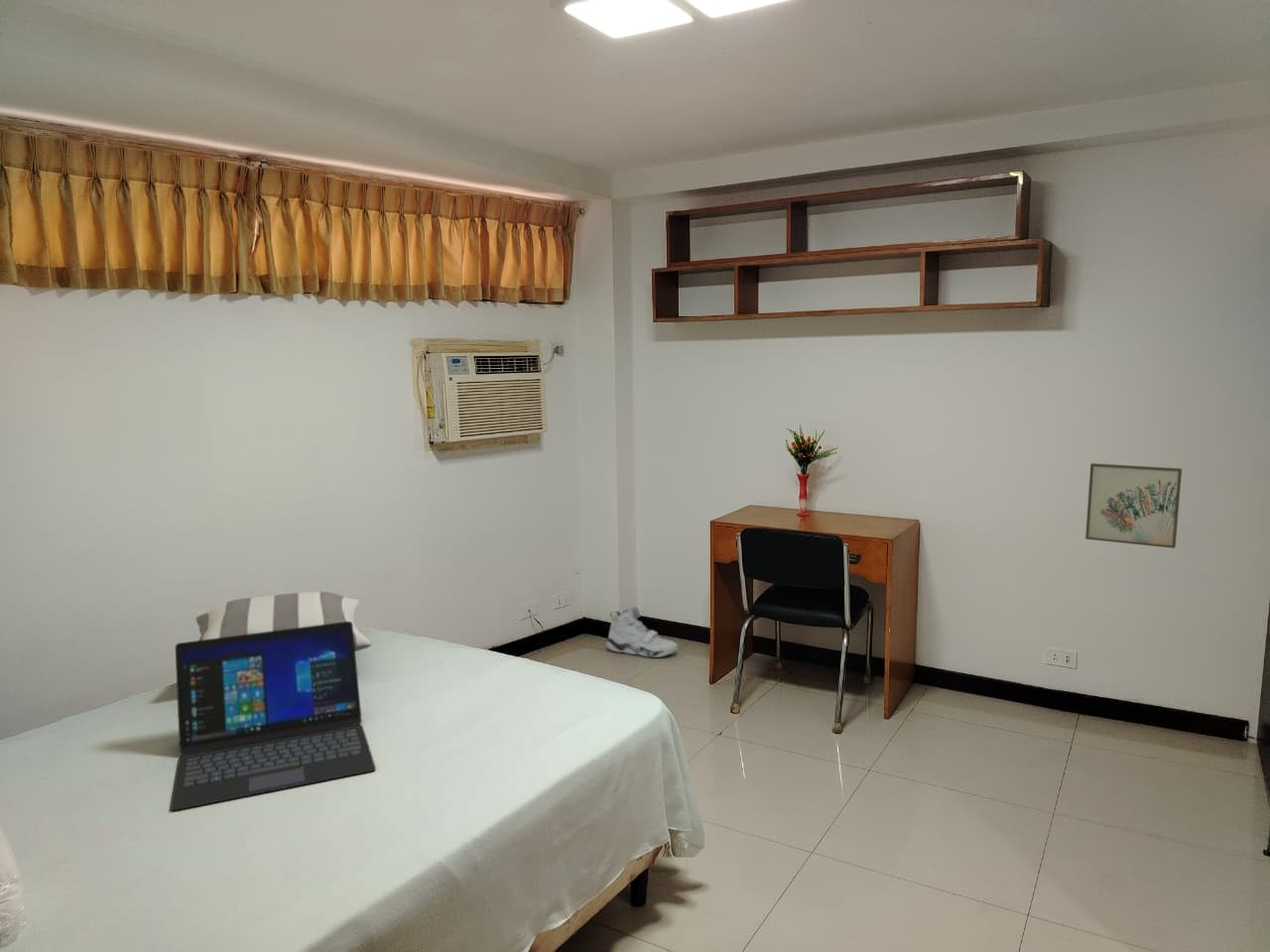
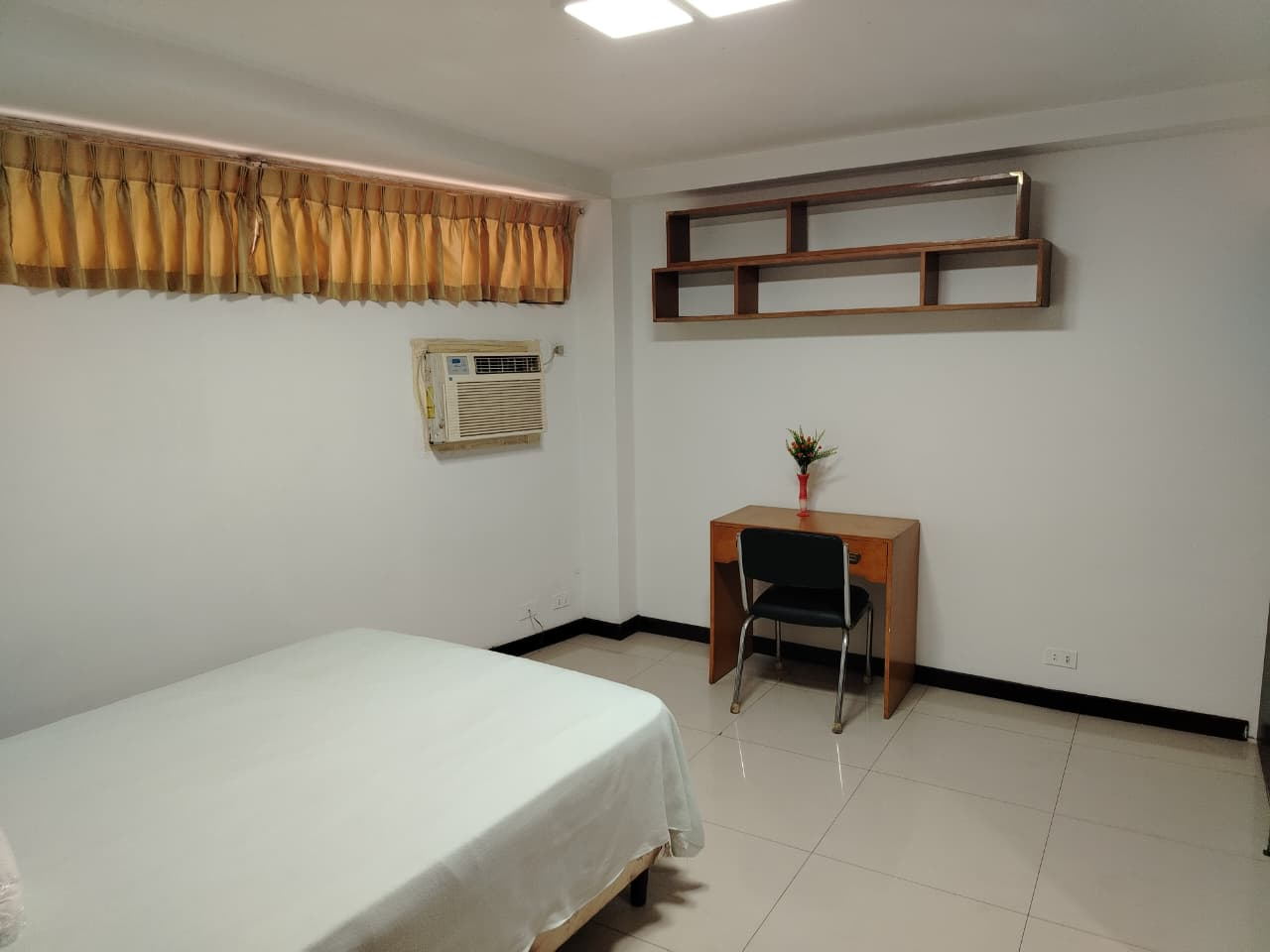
- wall art [1084,462,1183,549]
- pillow [194,591,373,653]
- sneaker [605,606,679,658]
- laptop [170,622,377,811]
